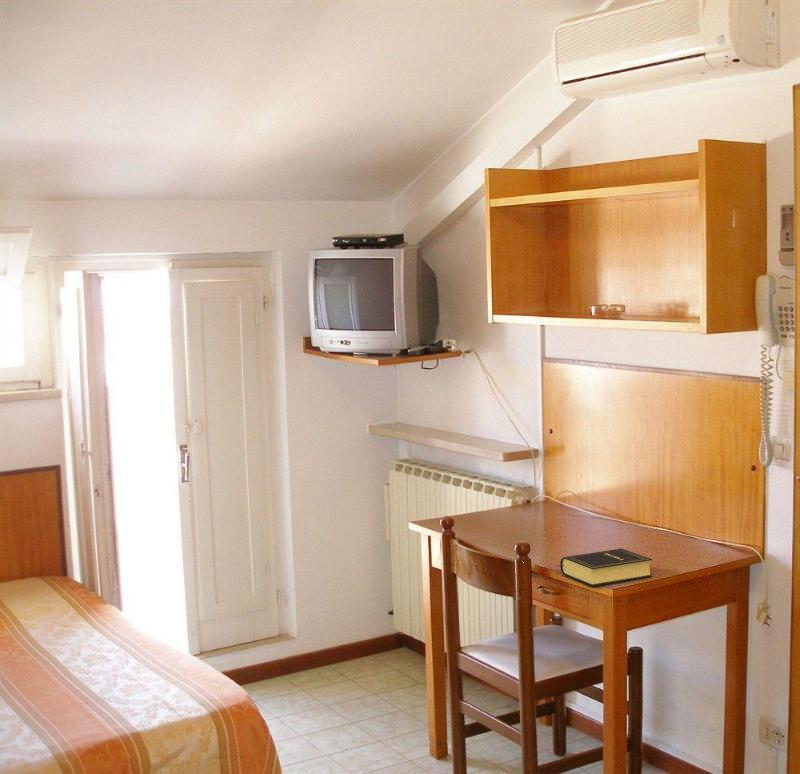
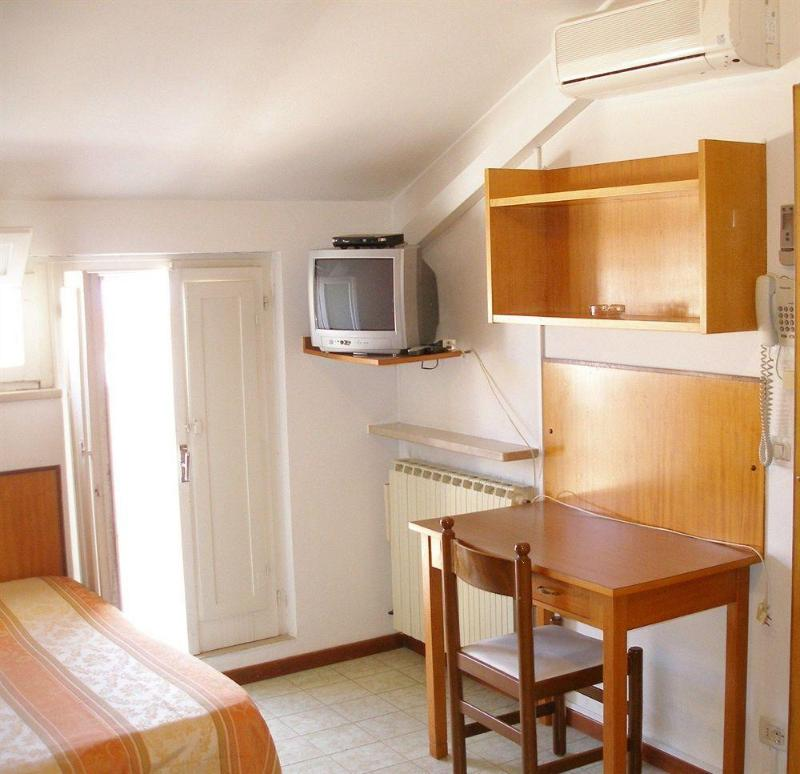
- book [555,548,653,587]
